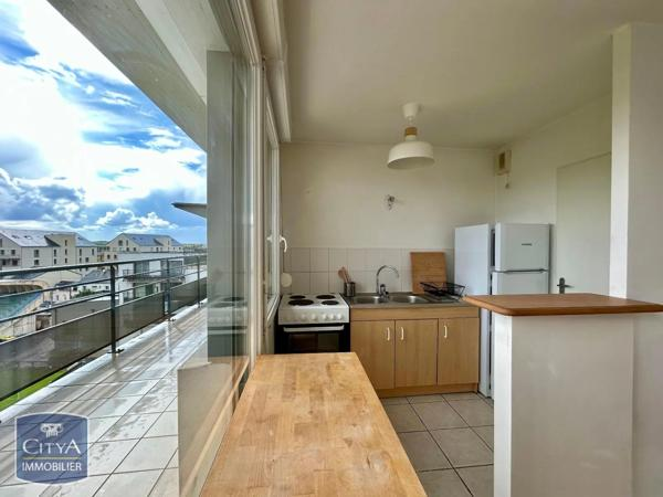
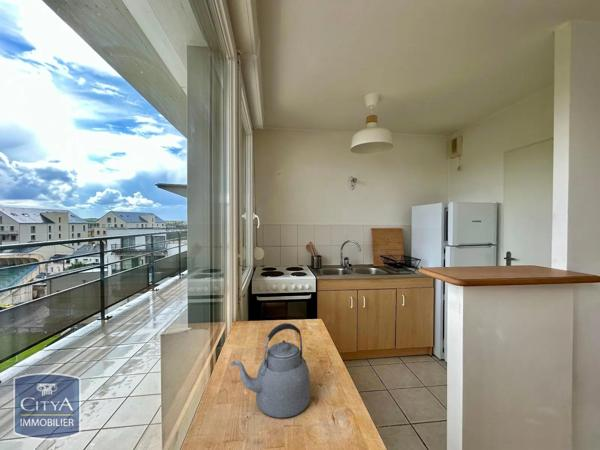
+ kettle [229,322,311,419]
